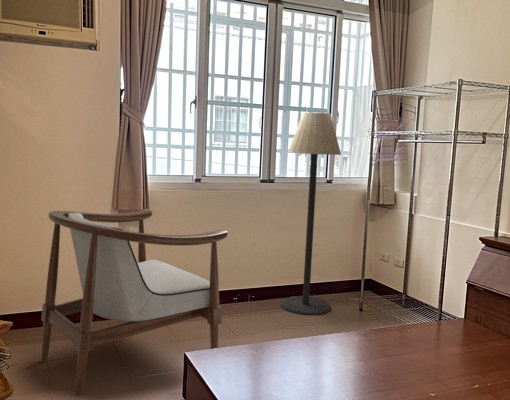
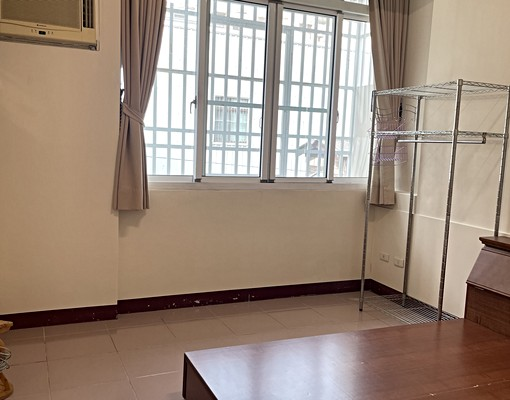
- armchair [40,209,229,397]
- floor lamp [280,112,342,316]
